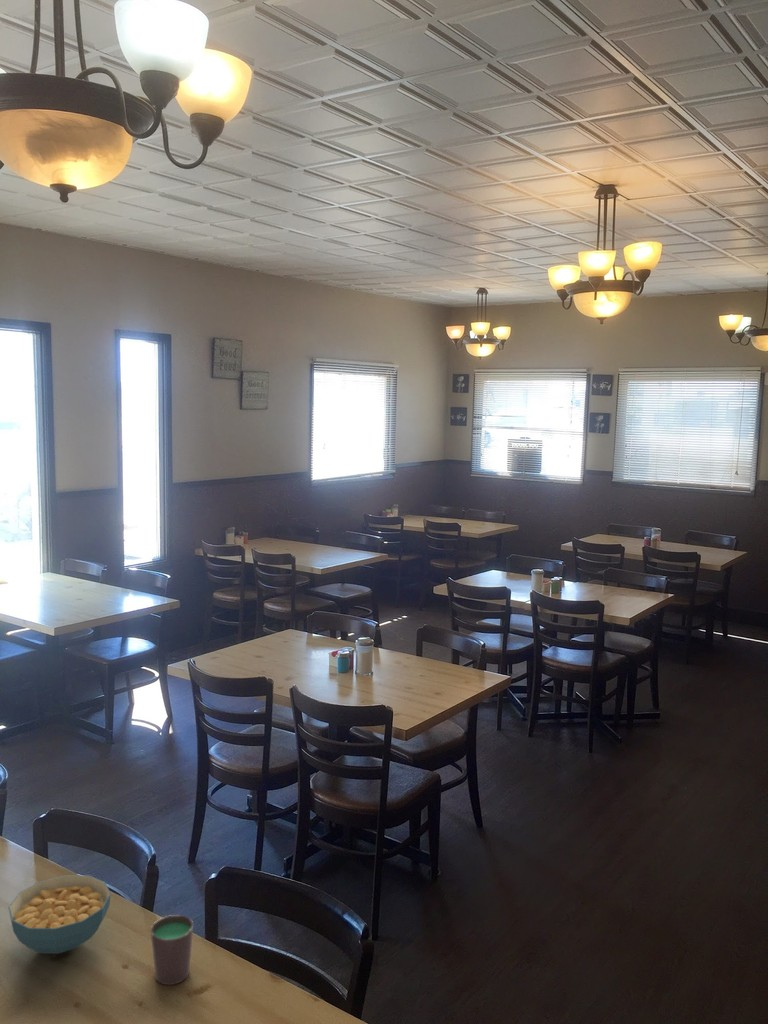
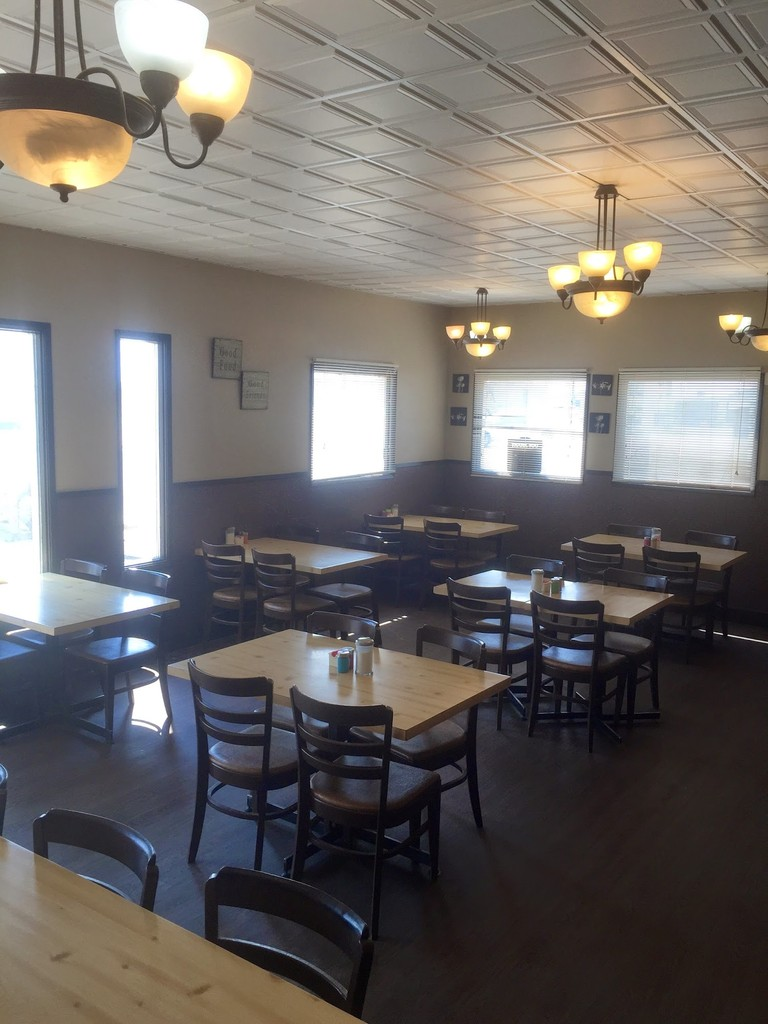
- cereal bowl [8,874,112,955]
- cup [150,914,194,986]
